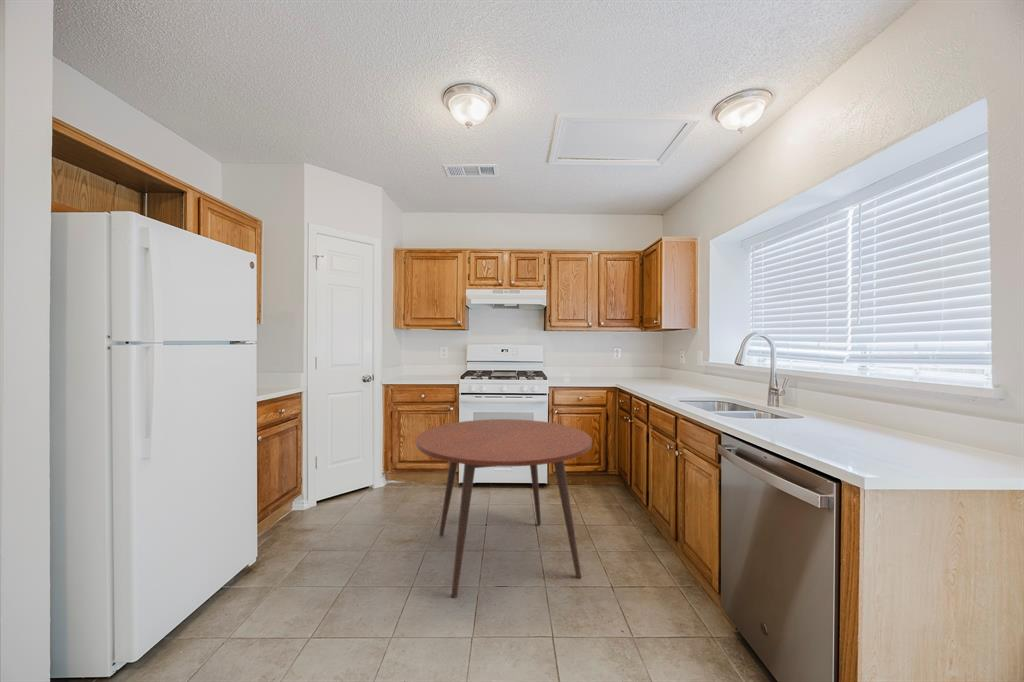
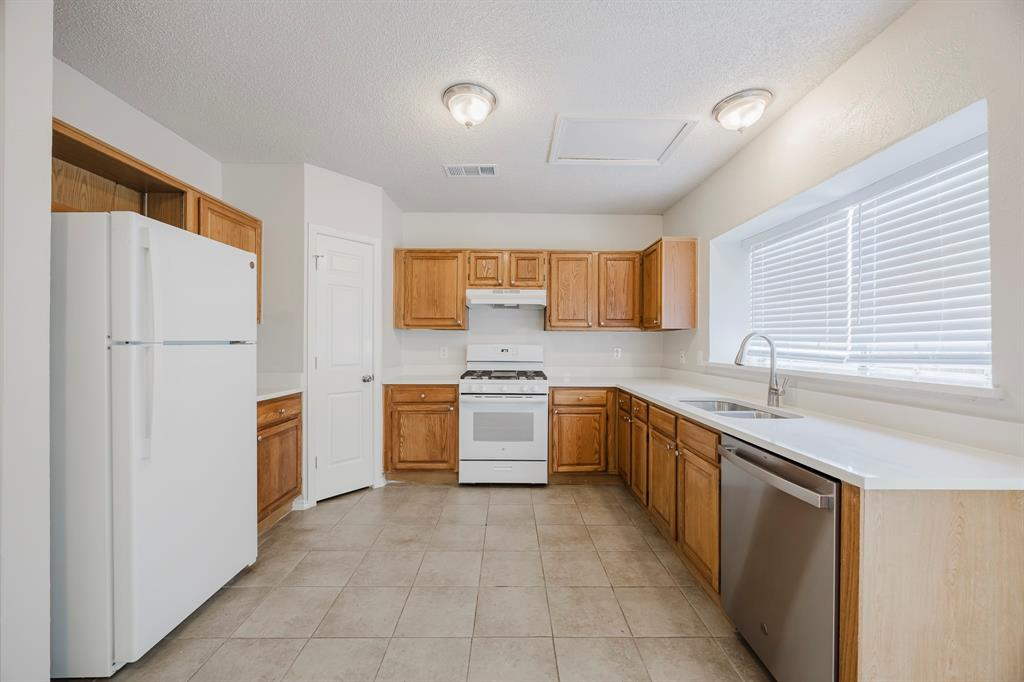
- dining table [415,418,593,599]
